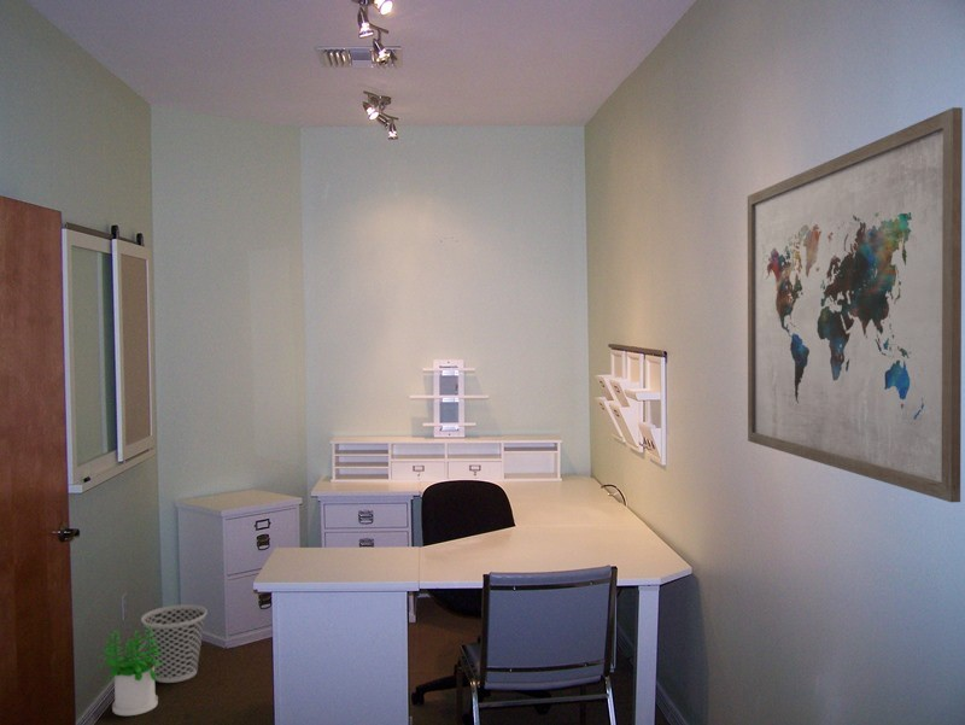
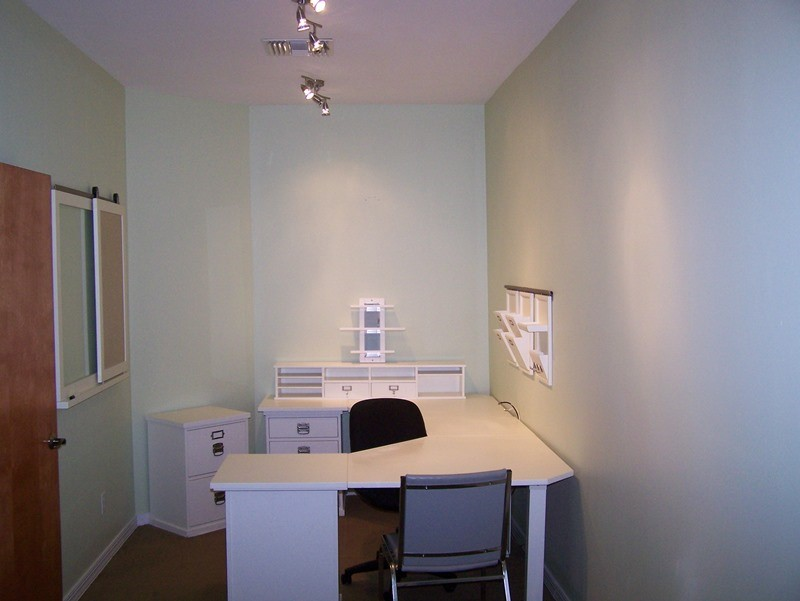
- wall art [747,106,964,503]
- wastebasket [140,603,207,684]
- potted plant [96,626,162,717]
